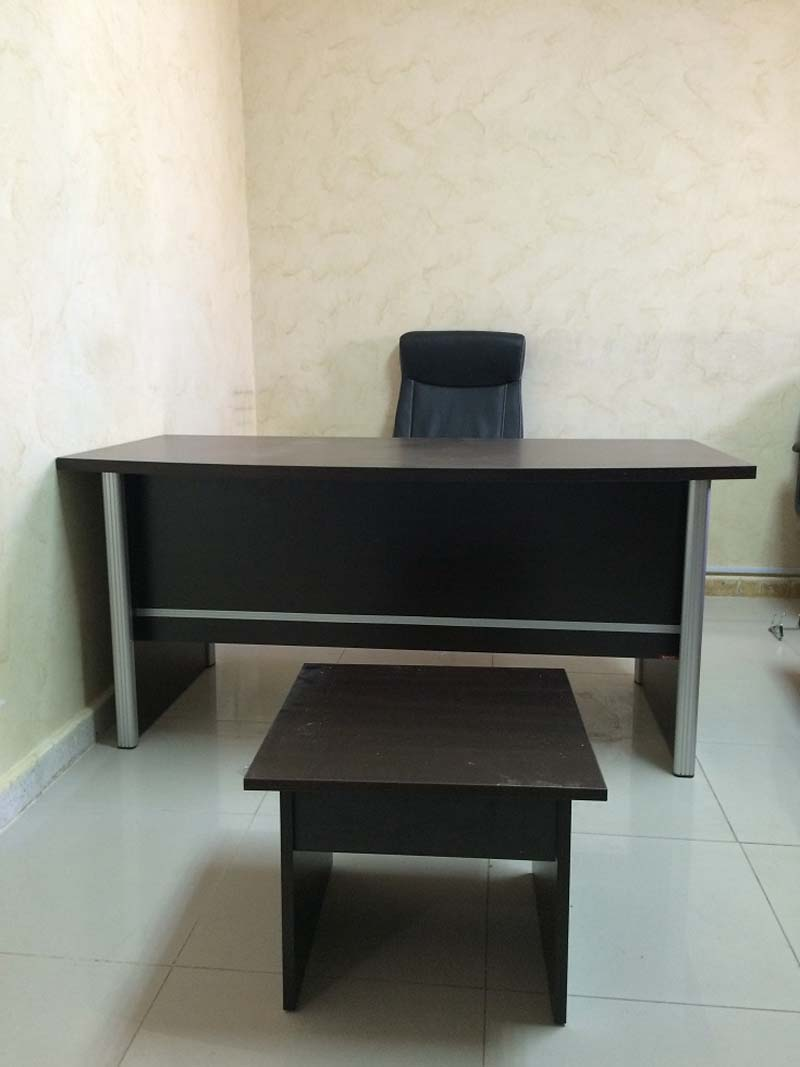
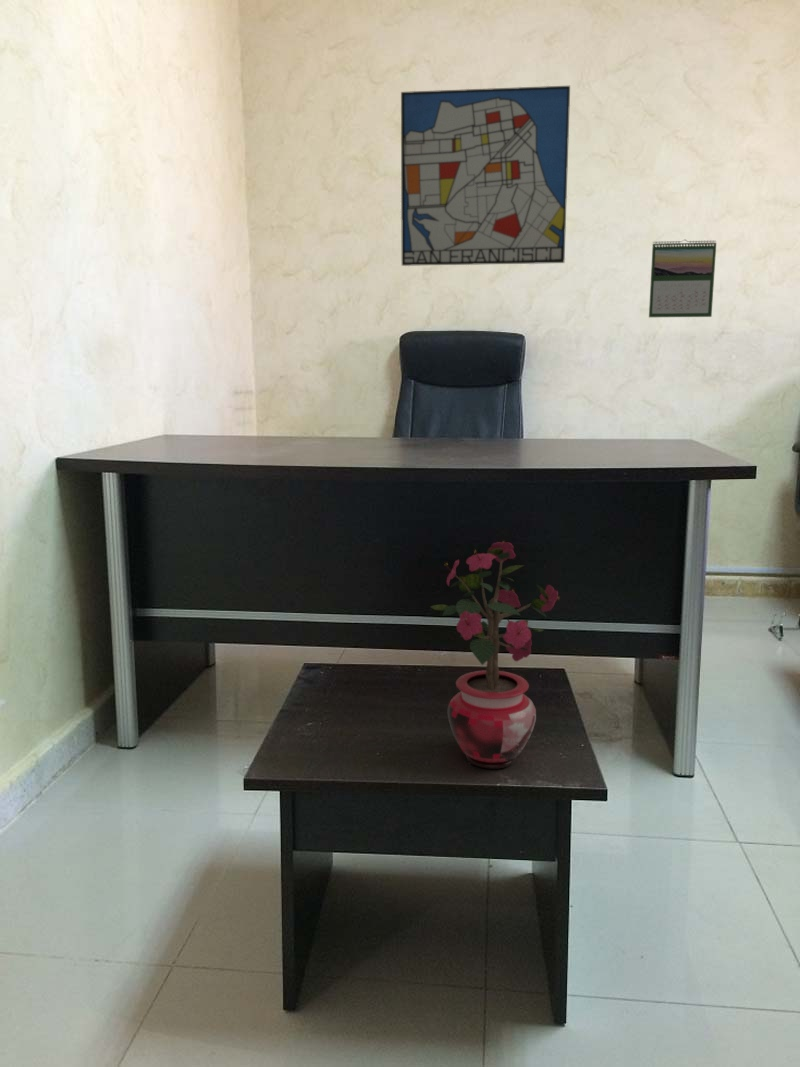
+ calendar [648,239,717,318]
+ potted plant [429,538,561,770]
+ wall art [400,85,571,267]
